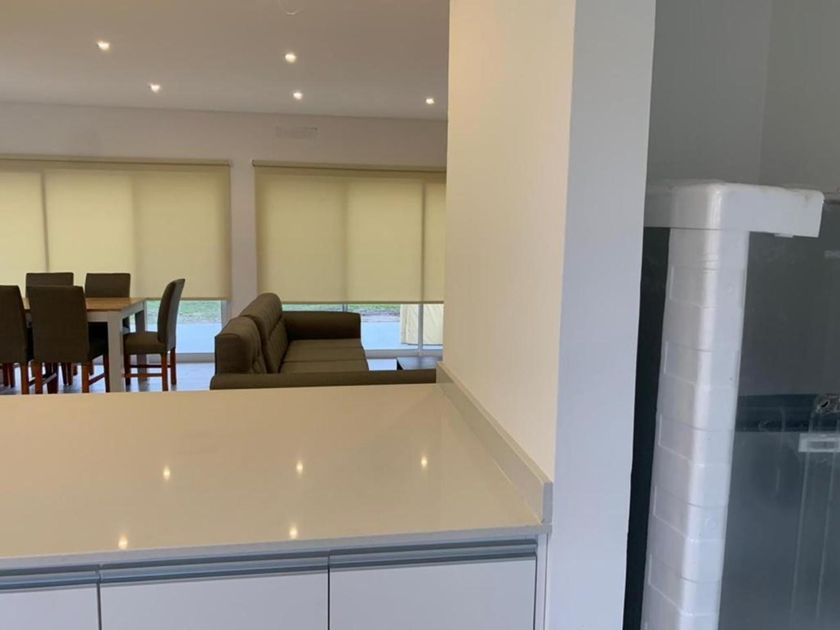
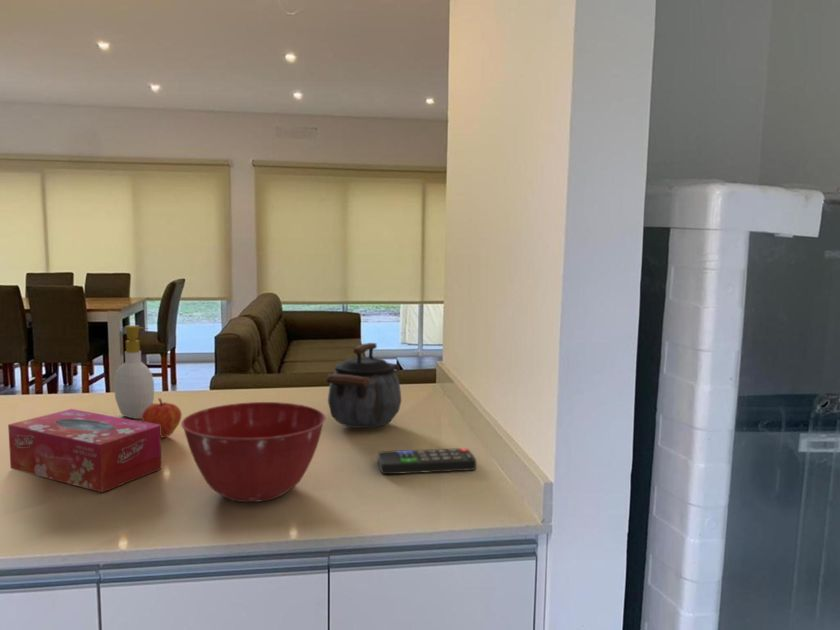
+ fruit [141,397,183,439]
+ soap bottle [113,324,155,420]
+ remote control [377,447,477,475]
+ mixing bowl [180,401,327,503]
+ tissue box [7,408,162,493]
+ kettle [326,342,402,429]
